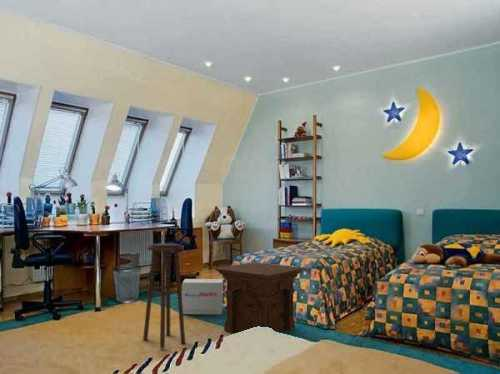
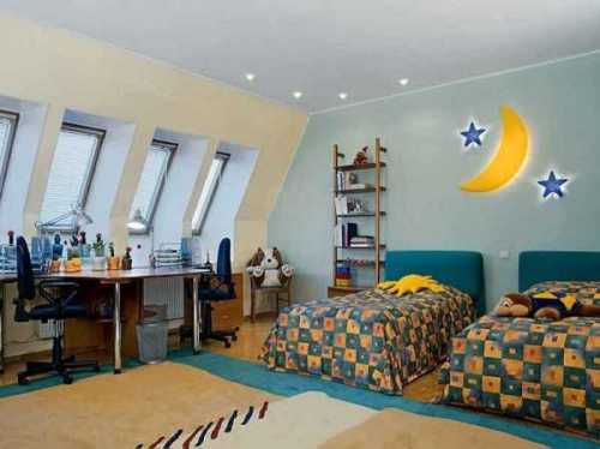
- side table [214,261,306,333]
- stool [142,242,186,349]
- cardboard box [181,278,224,315]
